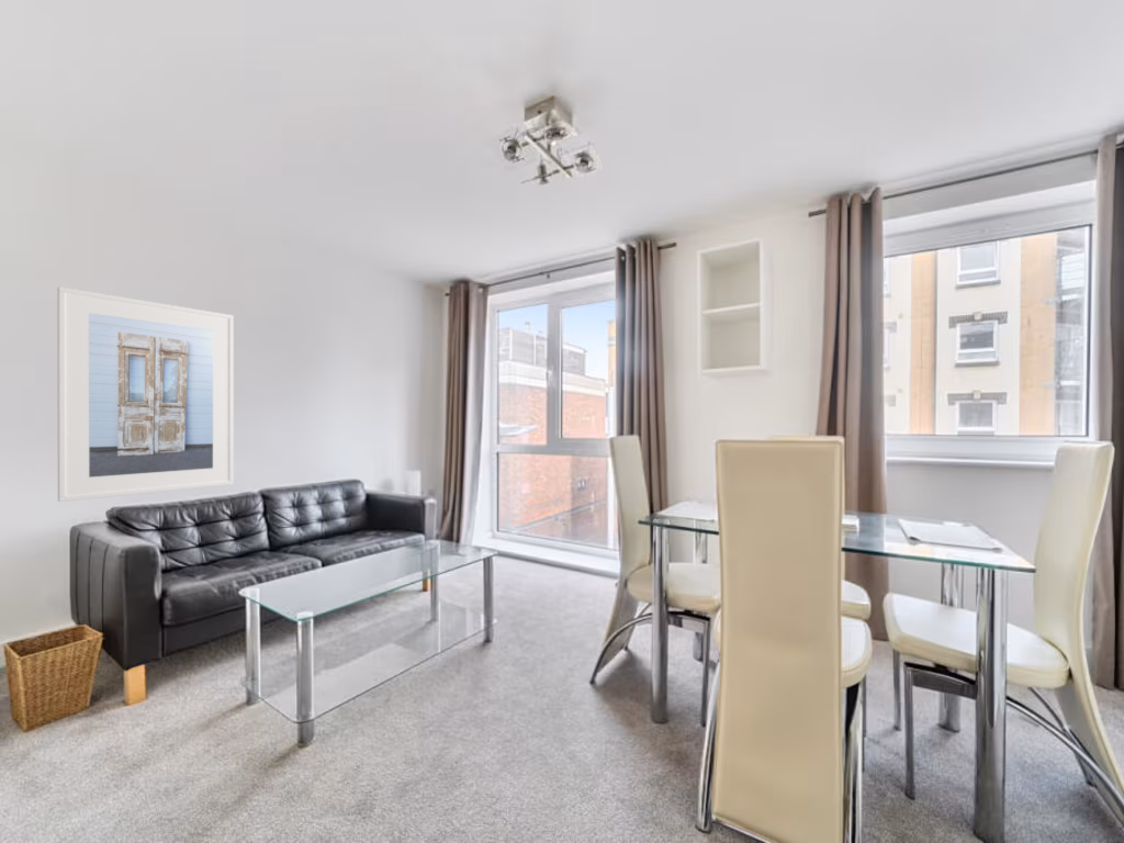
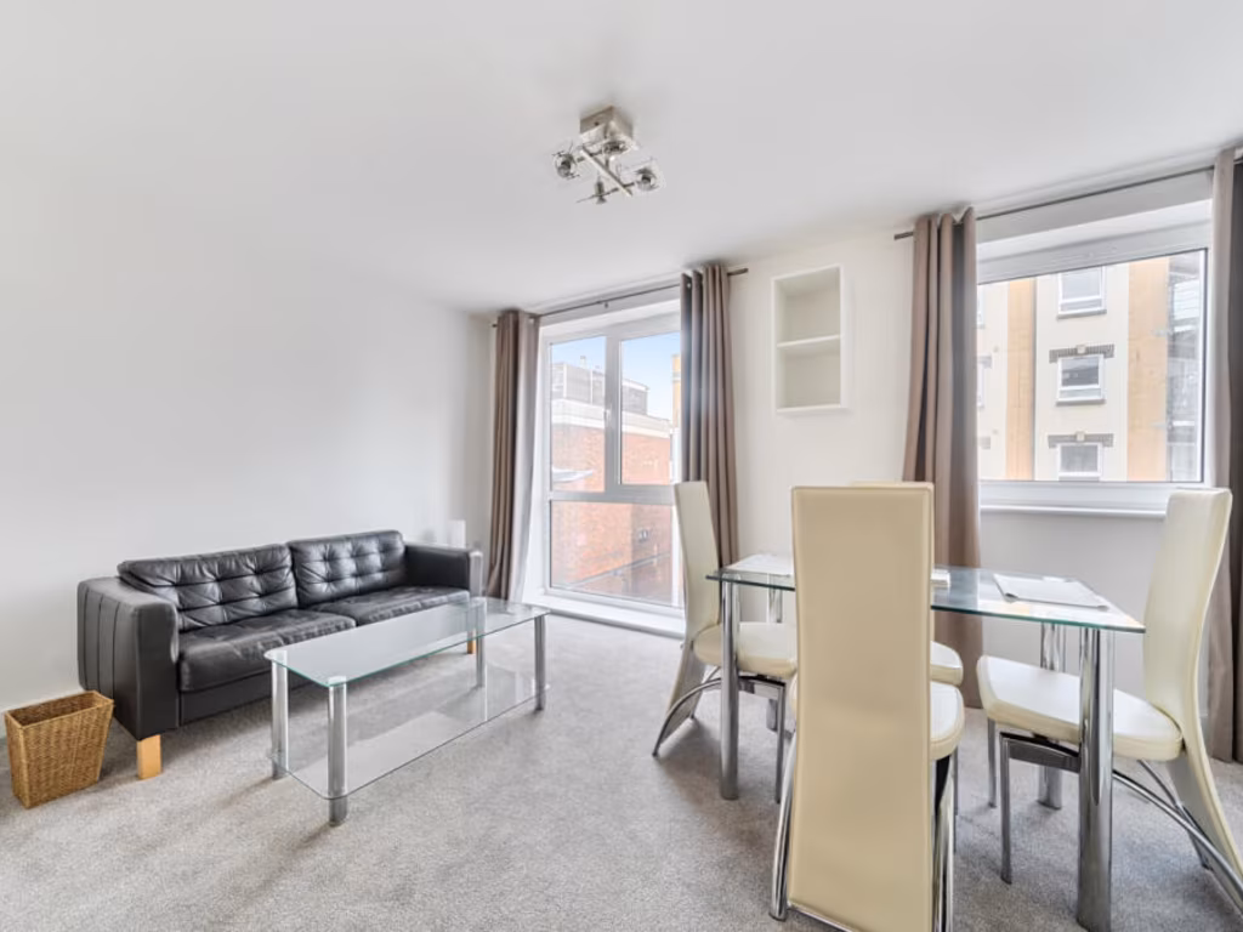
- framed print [56,285,235,503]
